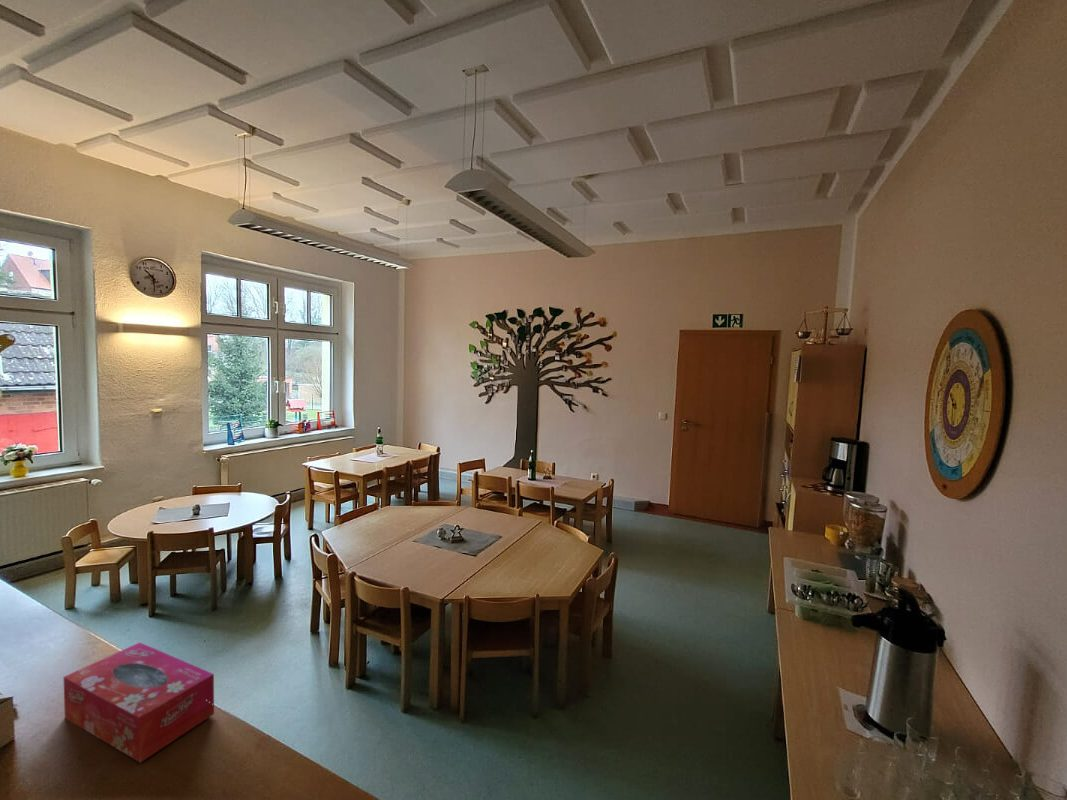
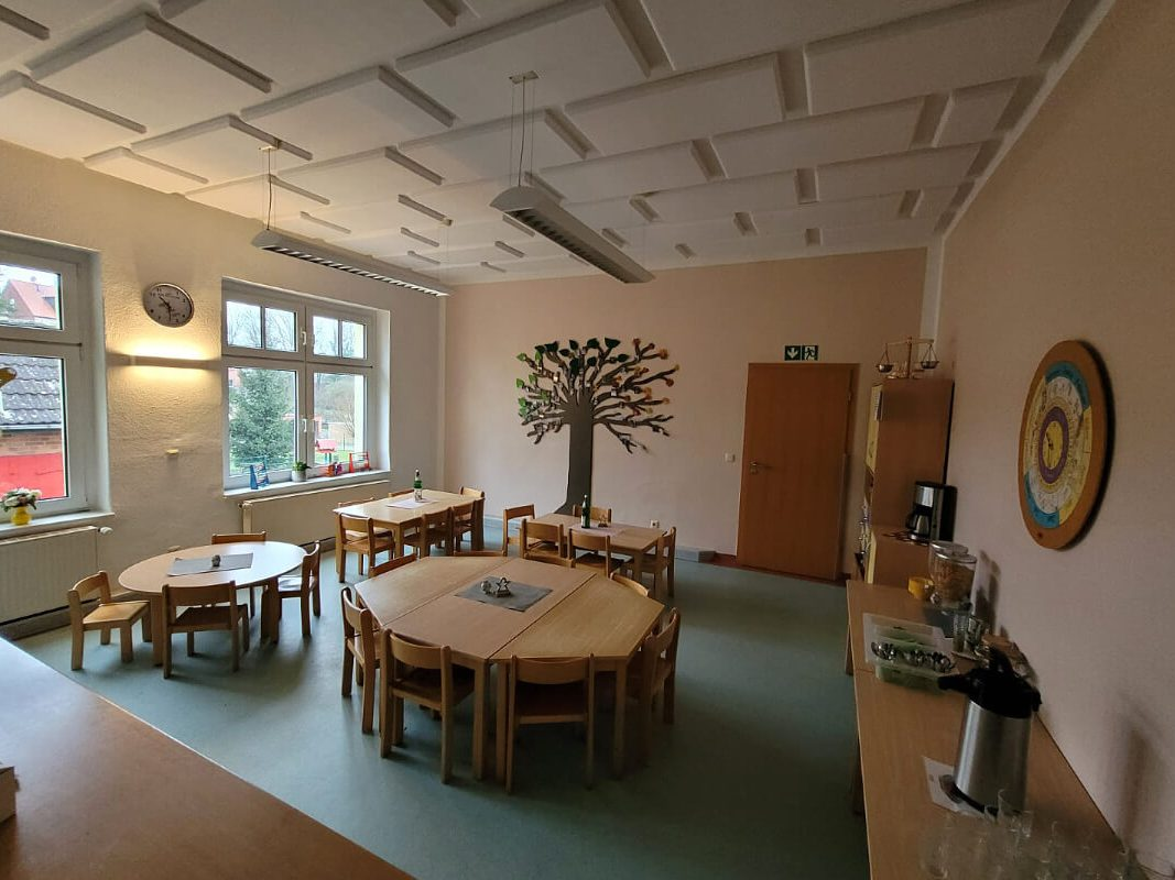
- tissue box [63,641,215,764]
